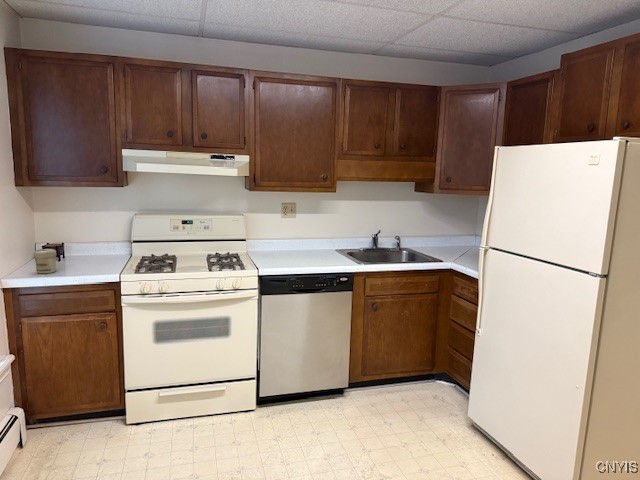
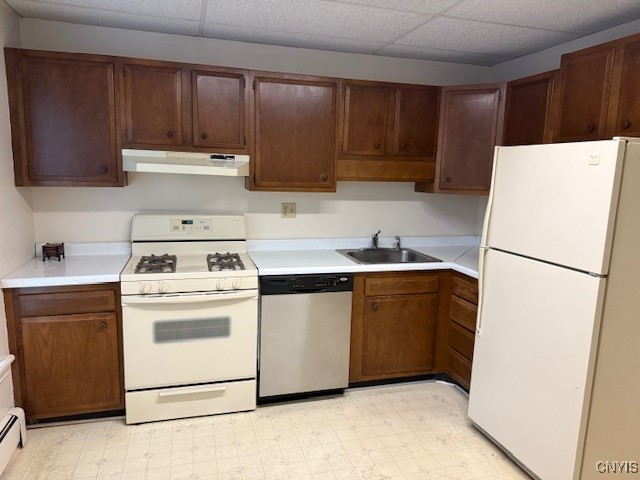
- jar [33,248,57,274]
